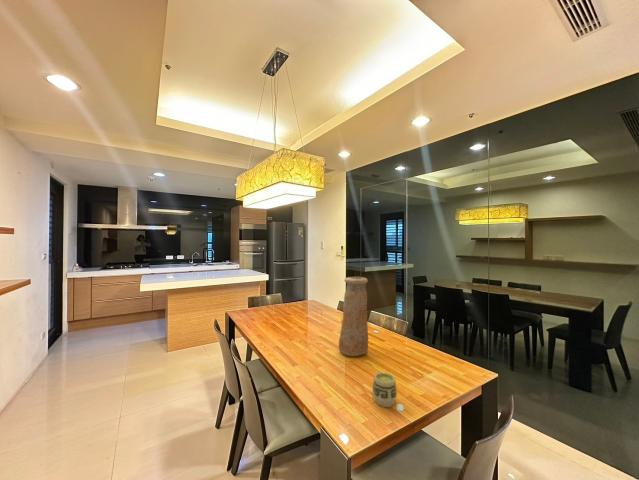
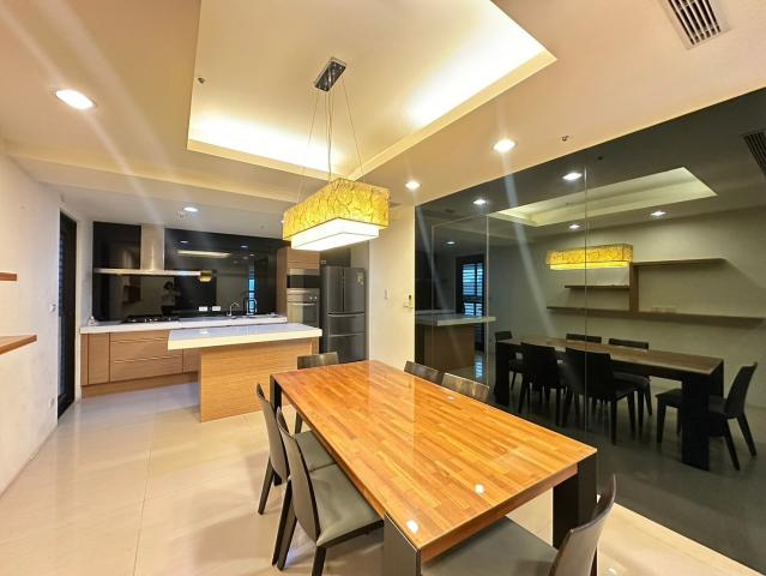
- cup [371,371,398,408]
- vase [338,276,369,357]
